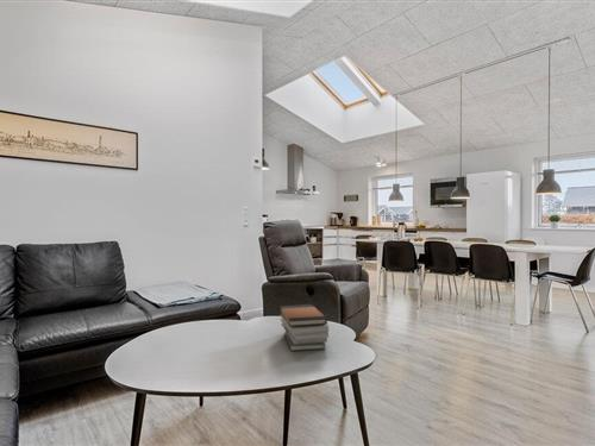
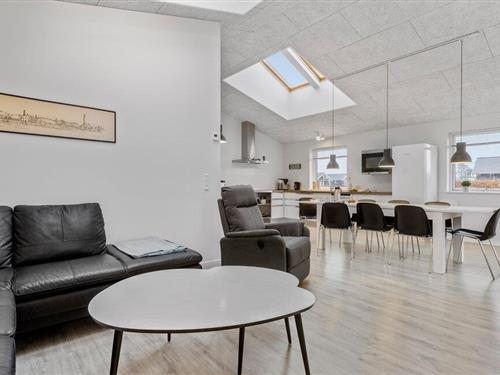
- book stack [278,303,330,352]
